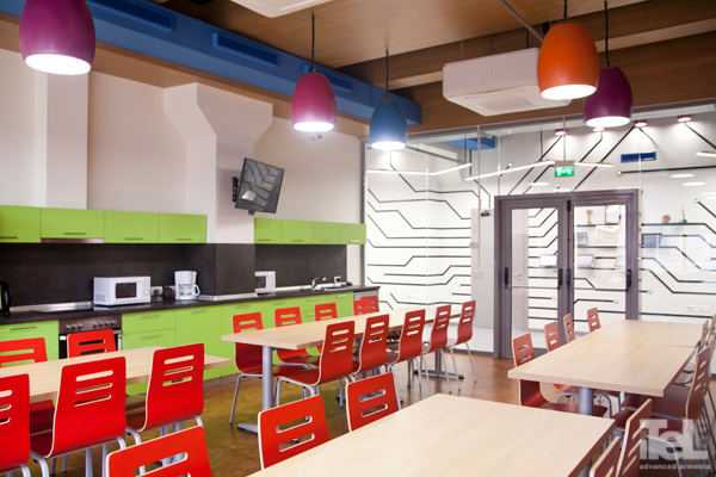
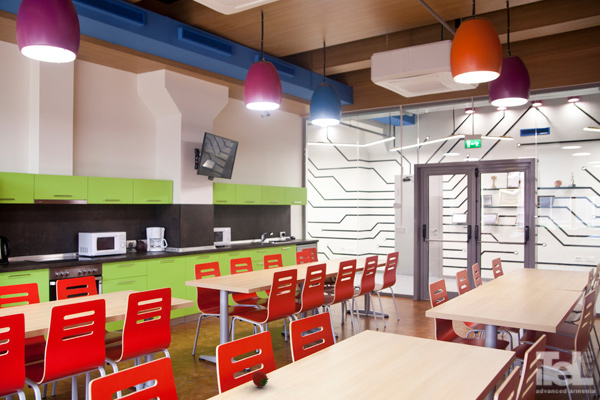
+ fruit [251,370,270,388]
